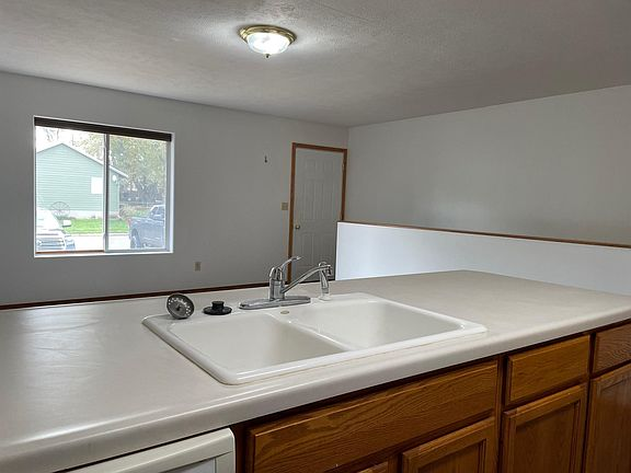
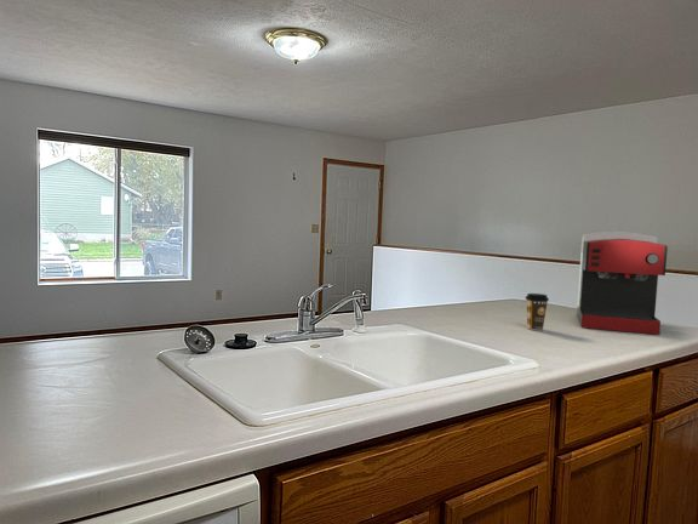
+ coffee cup [525,292,550,331]
+ coffee maker [576,230,669,336]
